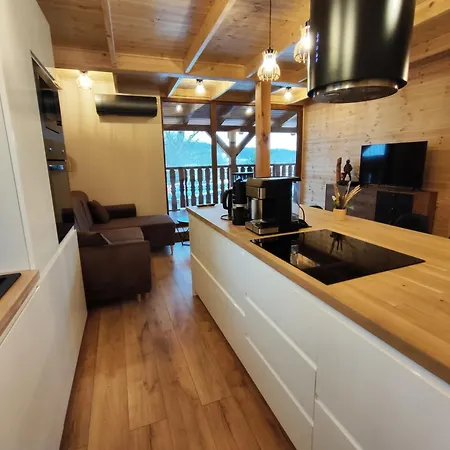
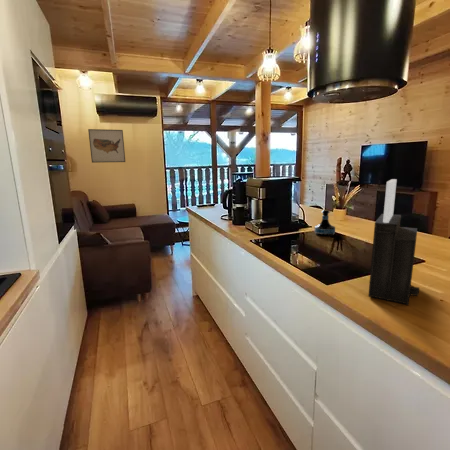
+ tequila bottle [313,209,336,237]
+ knife block [367,178,420,306]
+ wall art [87,128,126,164]
